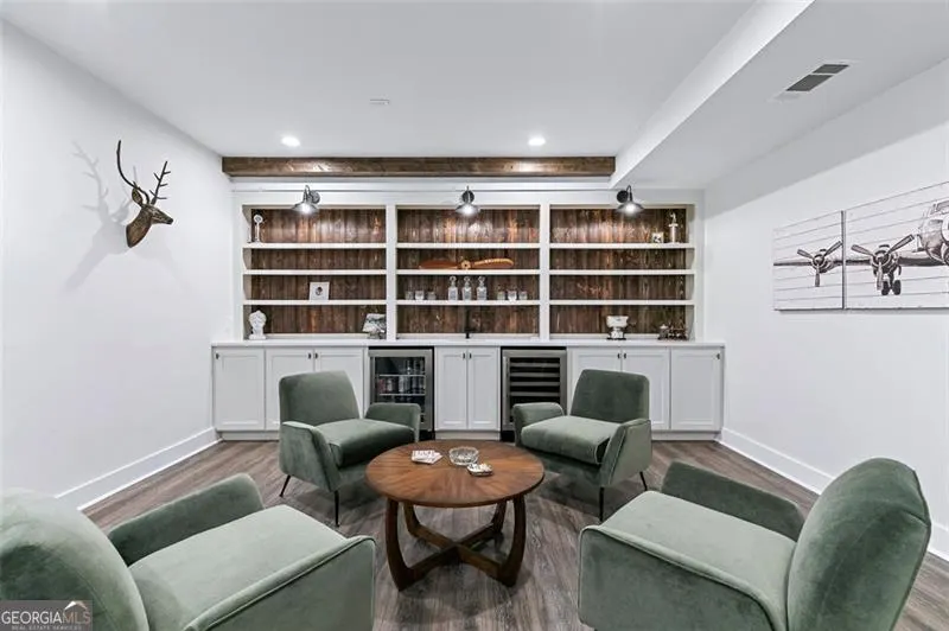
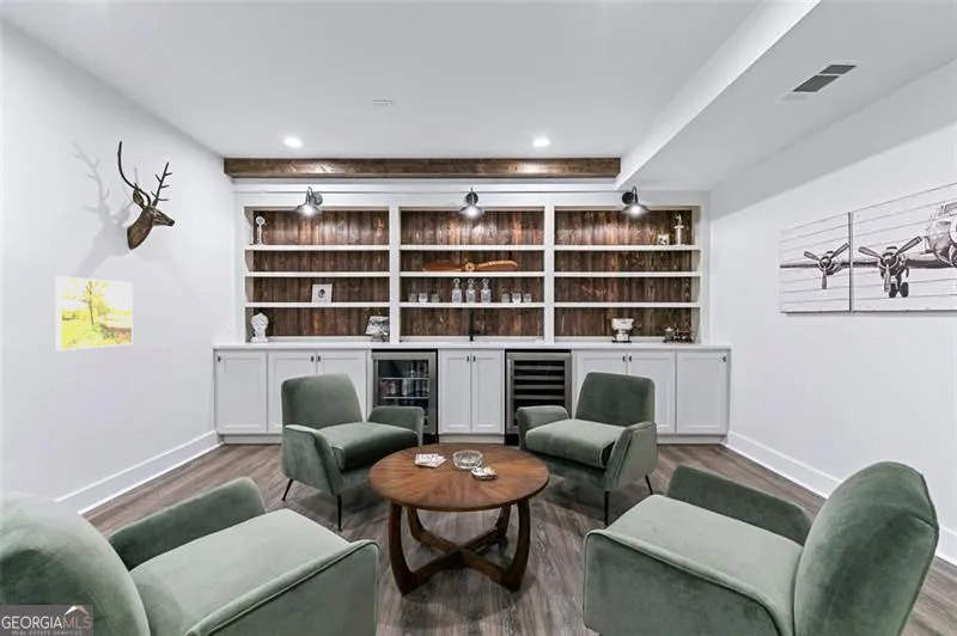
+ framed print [54,275,134,351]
